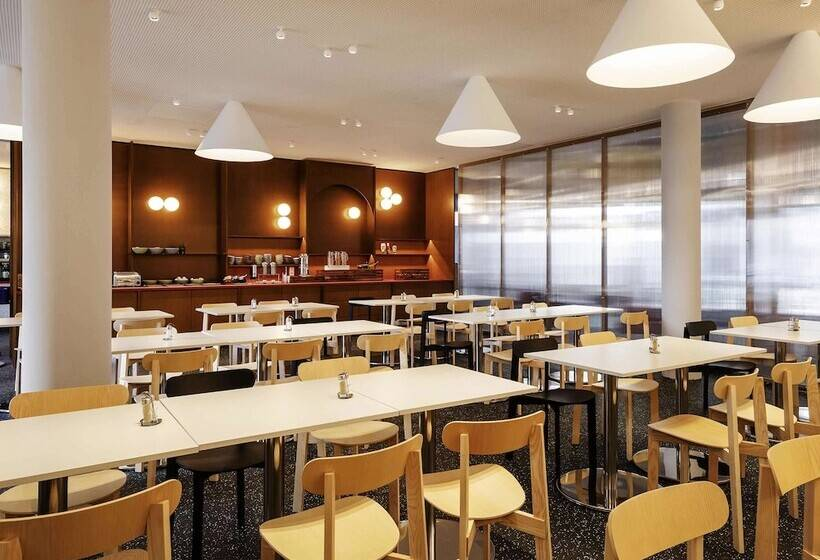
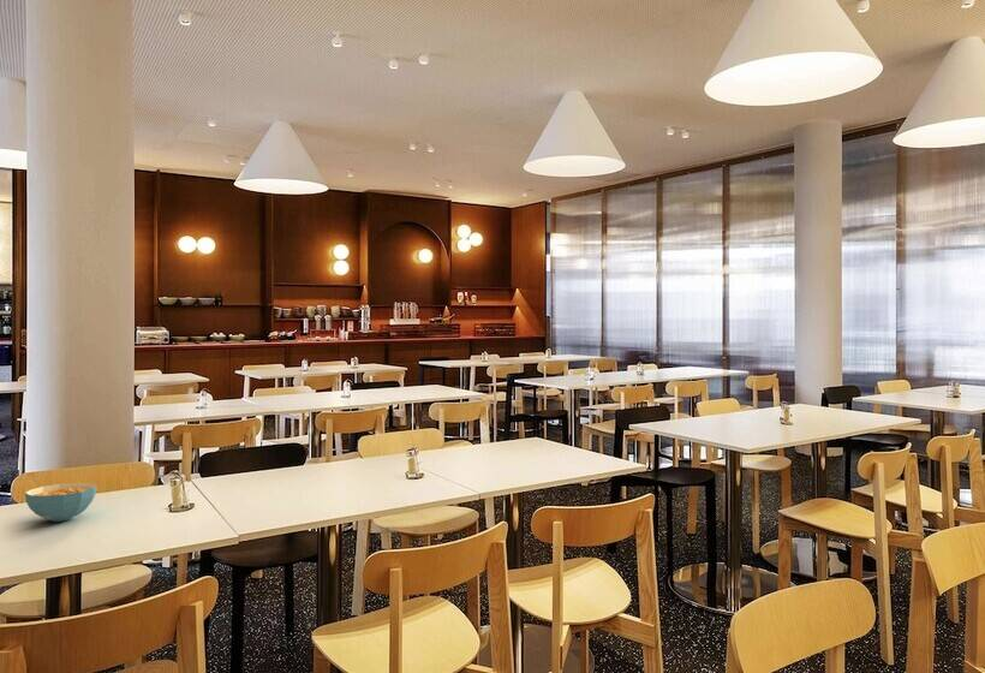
+ cereal bowl [24,482,98,523]
